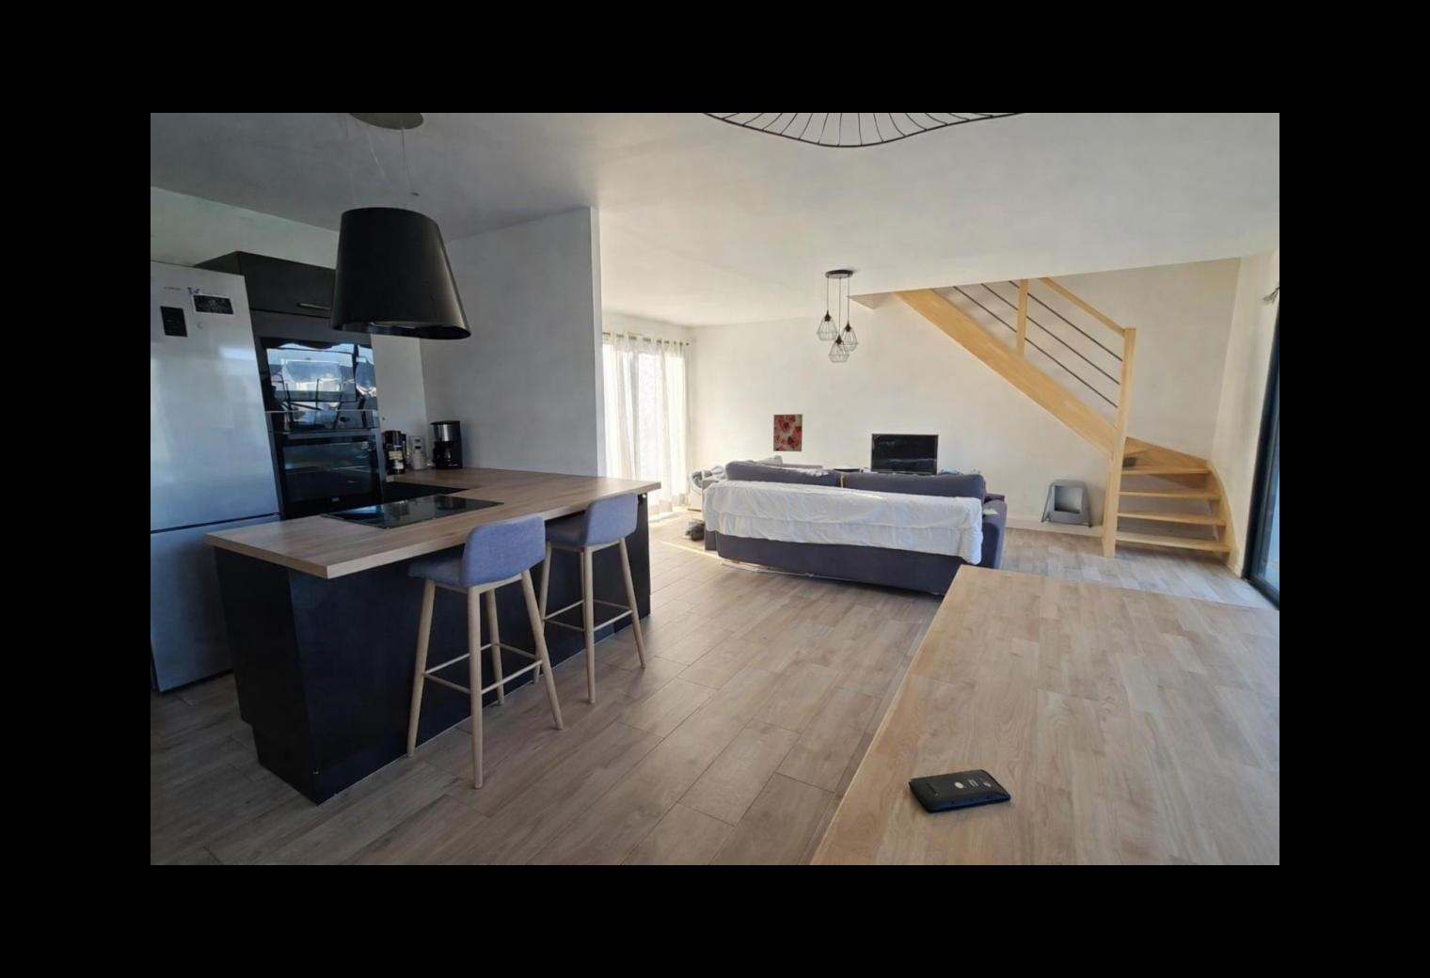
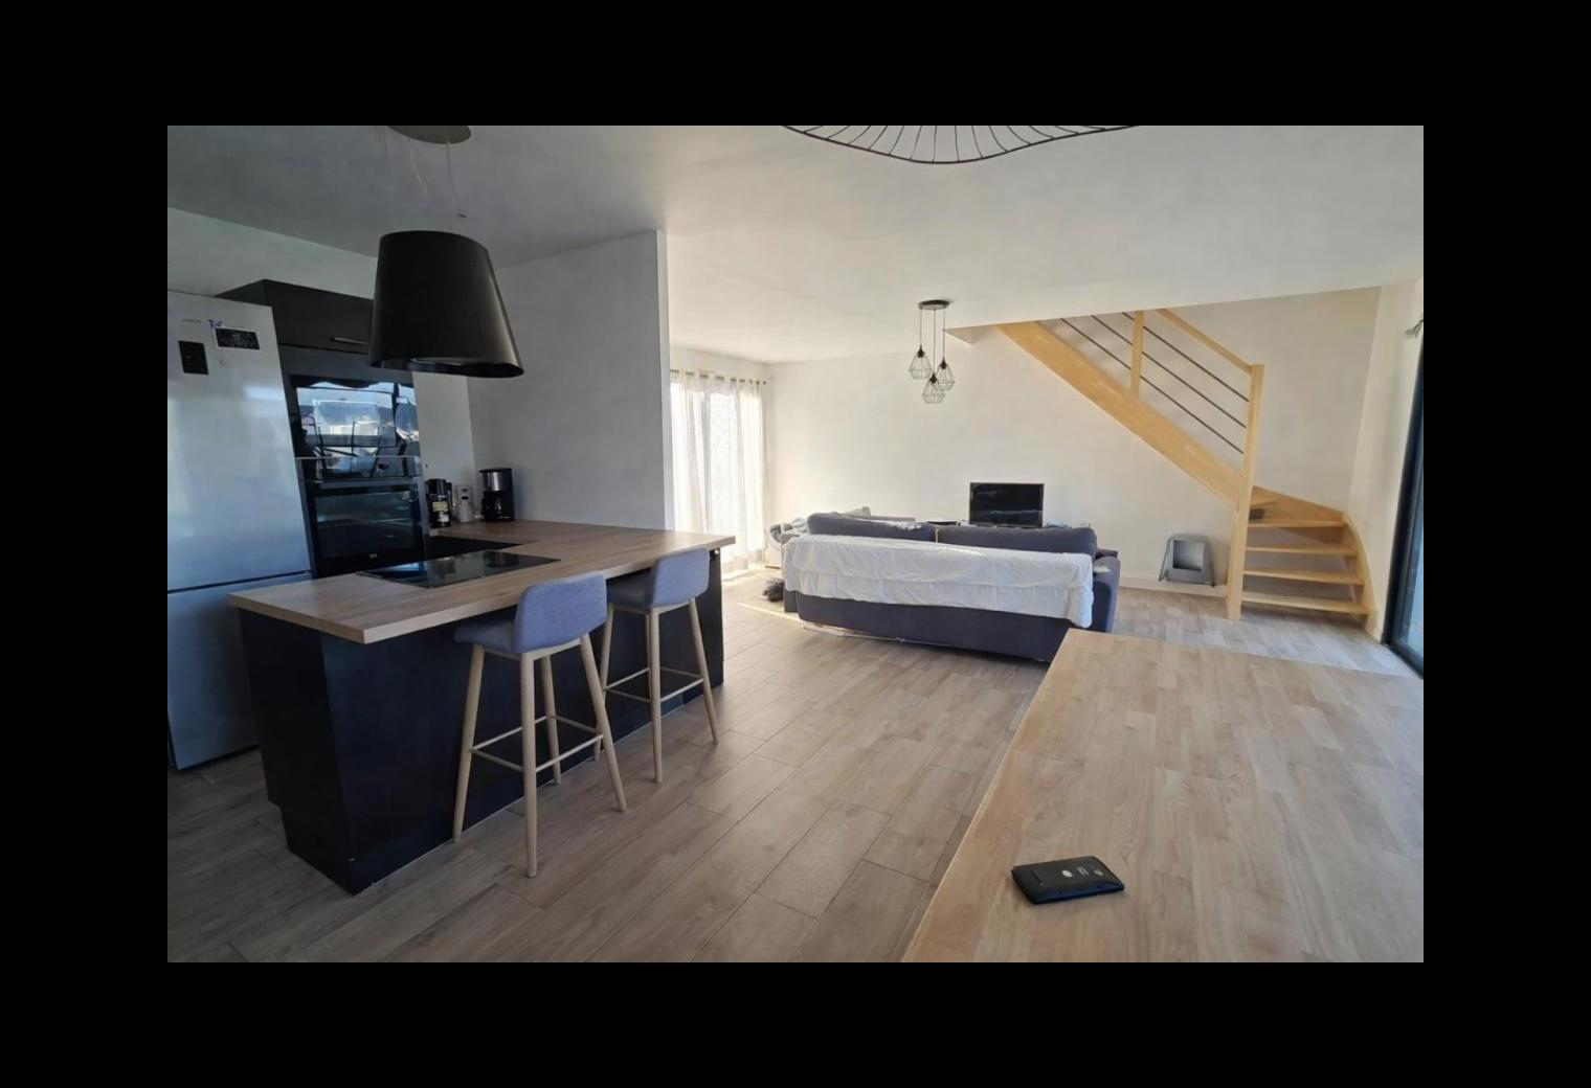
- wall art [773,413,803,452]
